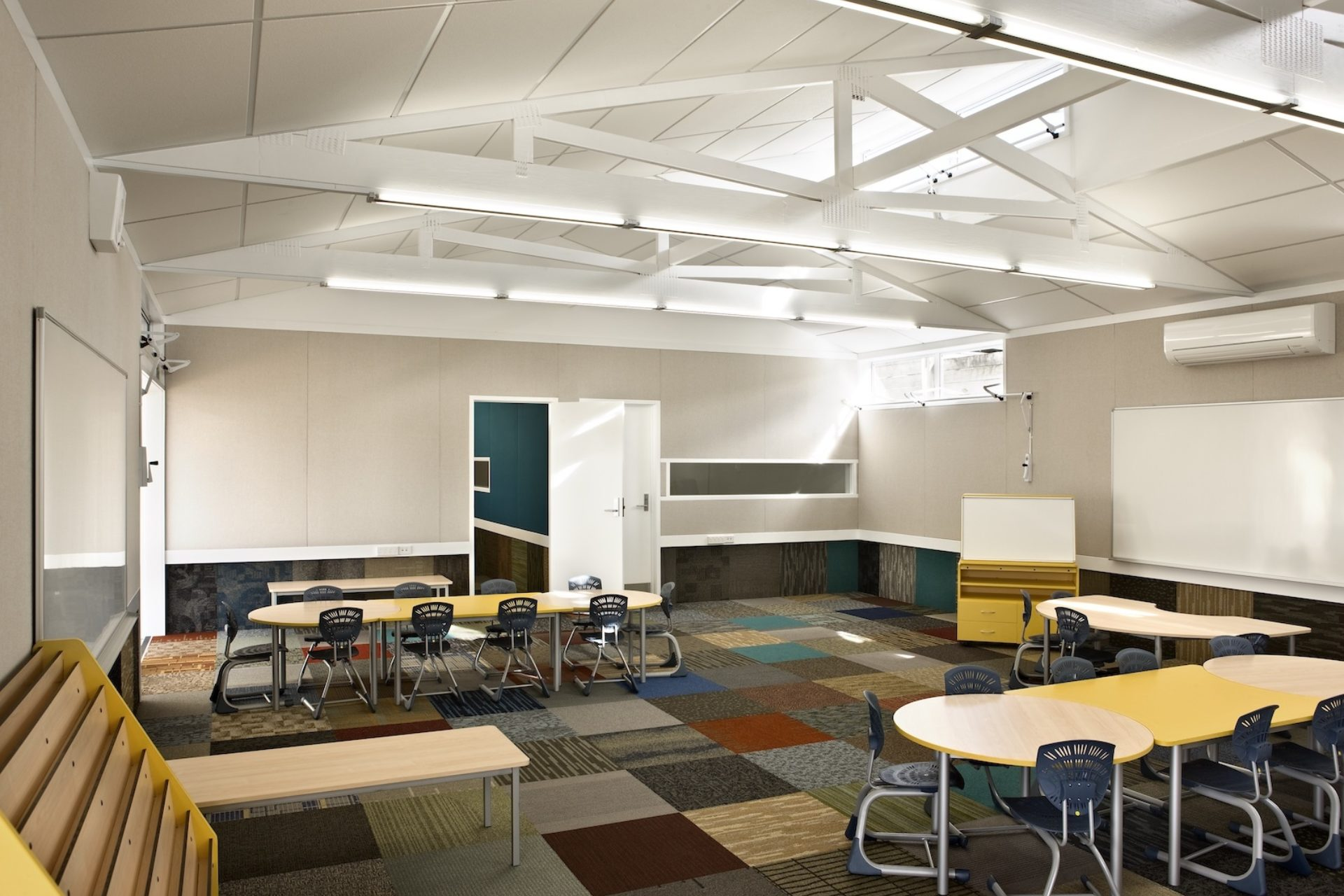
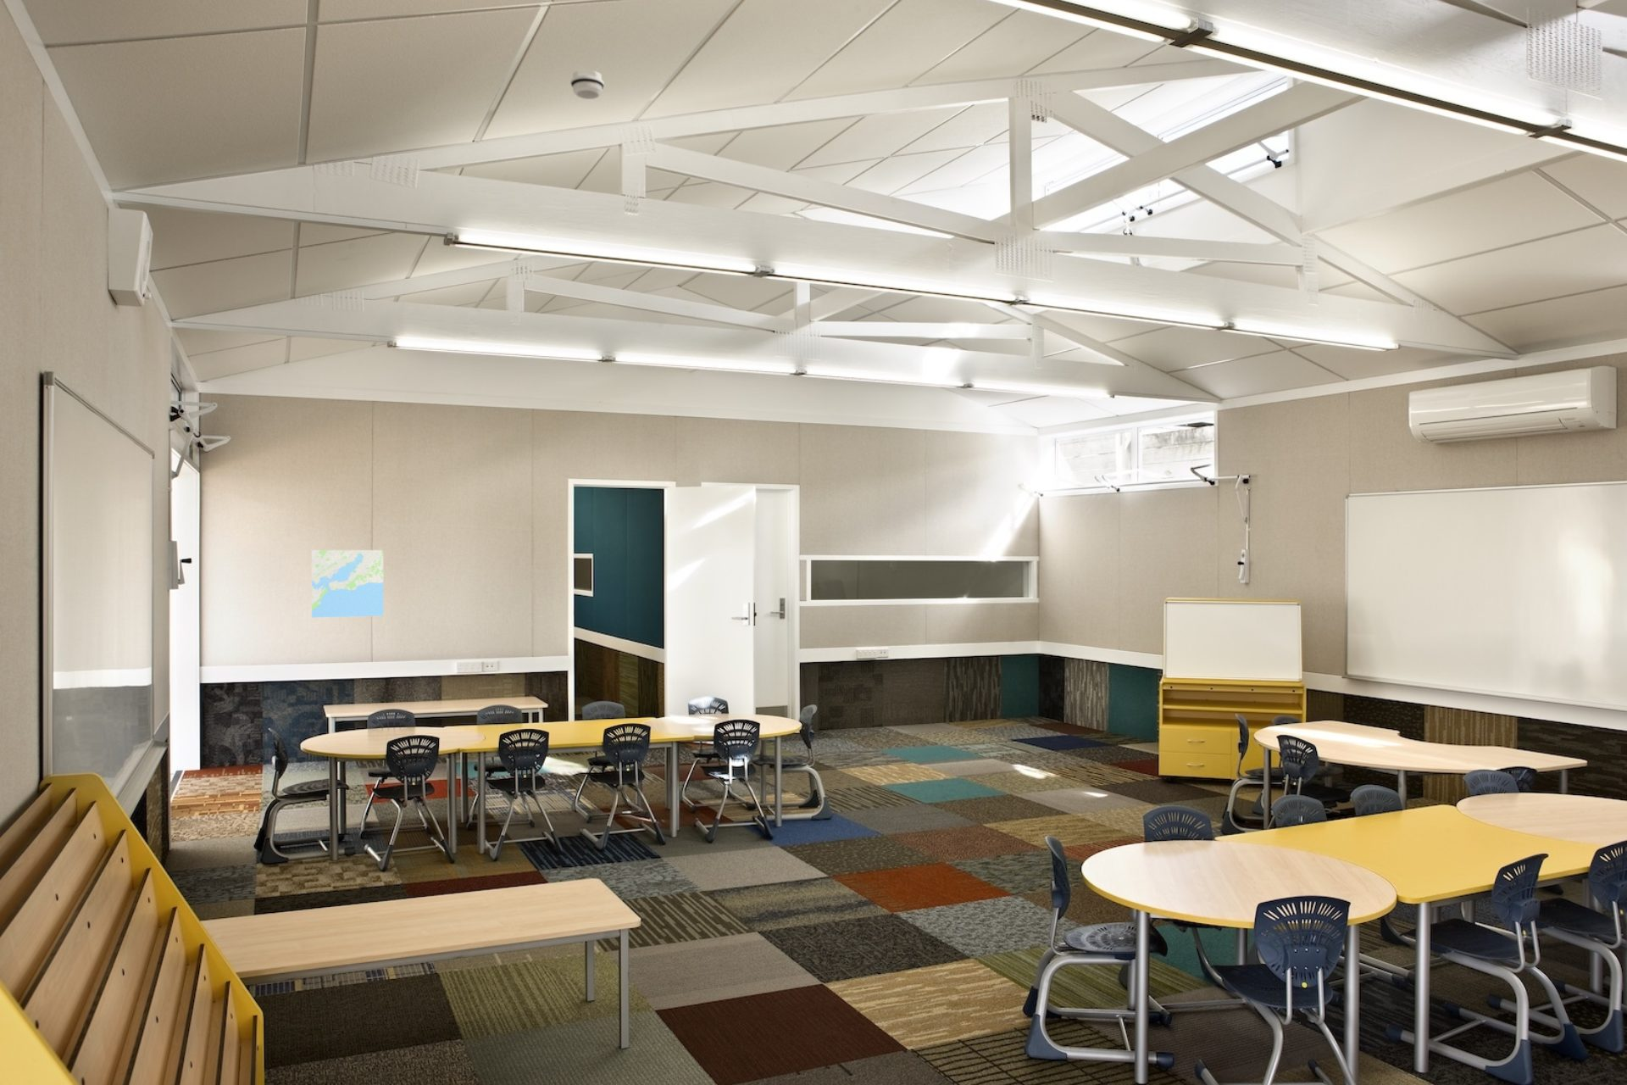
+ smoke detector [569,69,605,101]
+ map [311,550,384,619]
